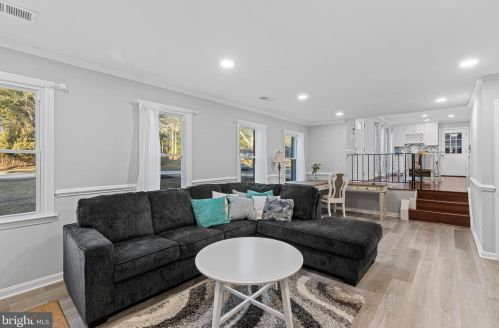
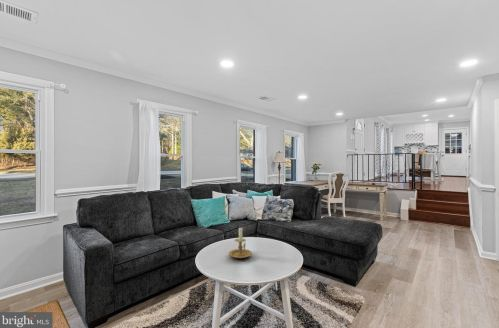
+ candle holder [228,226,253,259]
